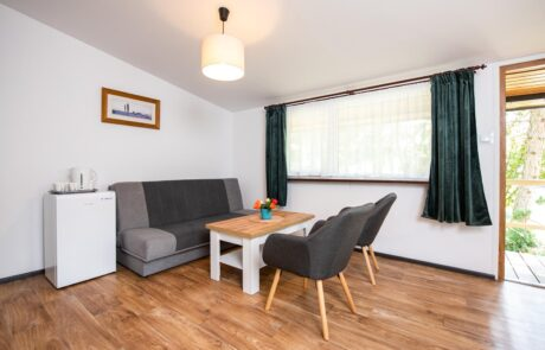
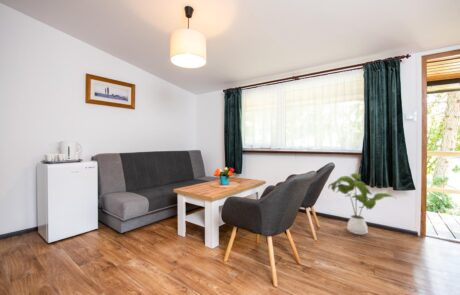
+ house plant [327,172,396,236]
